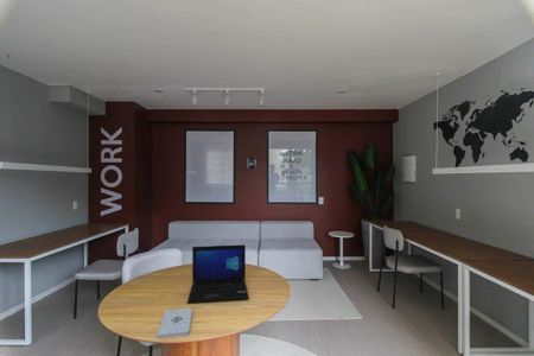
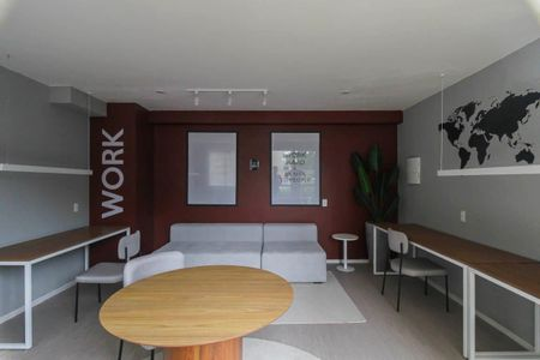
- laptop [186,243,250,305]
- notepad [155,307,193,341]
